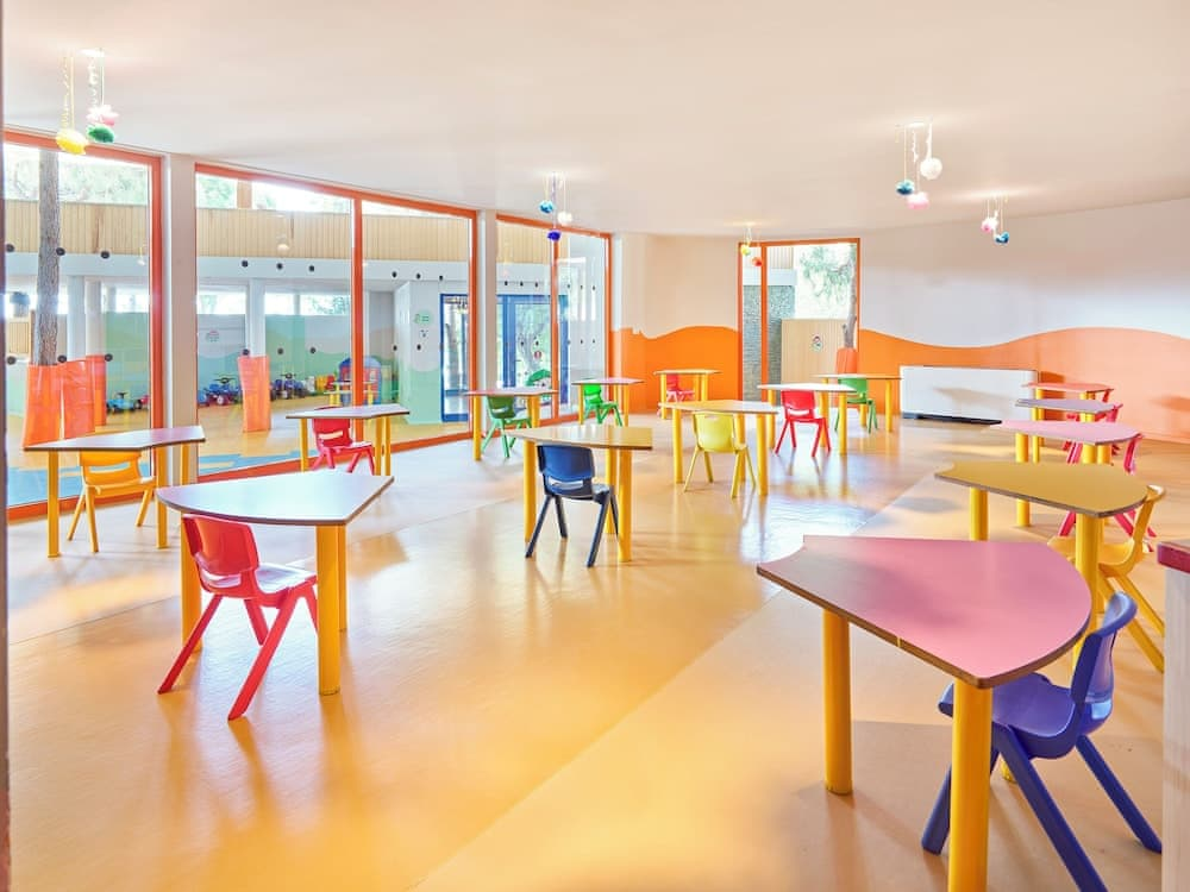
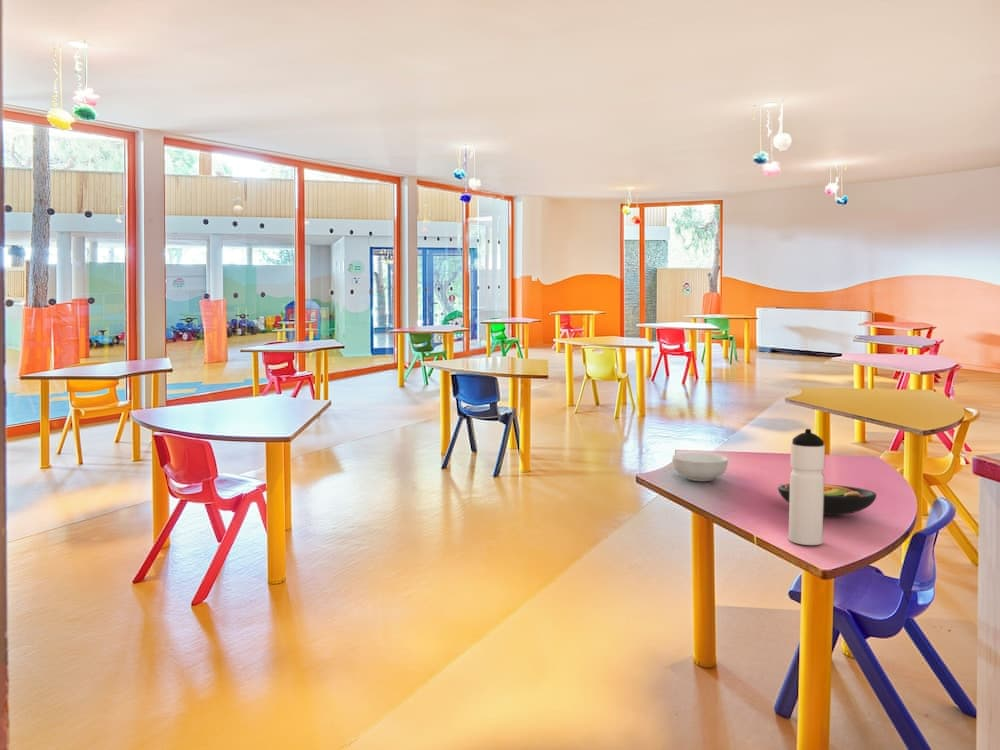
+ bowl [777,483,878,516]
+ water bottle [788,428,826,546]
+ cereal bowl [671,452,729,482]
